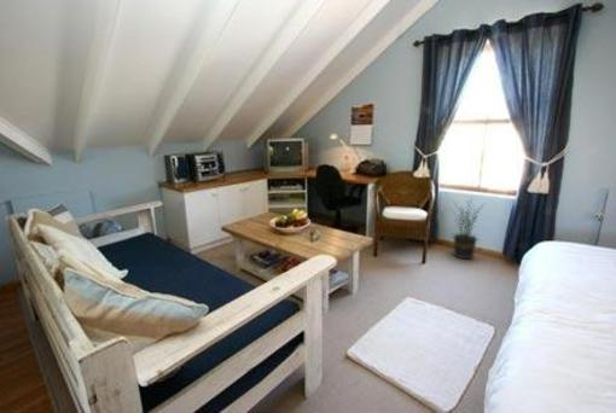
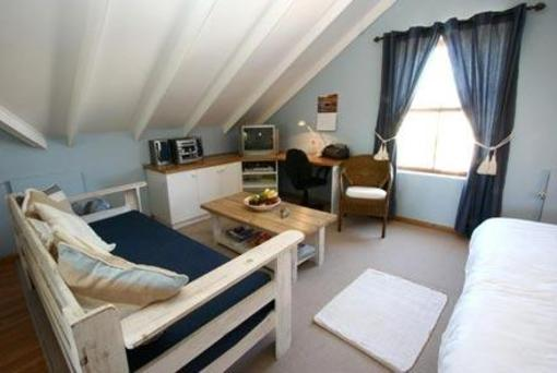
- potted plant [449,197,486,261]
